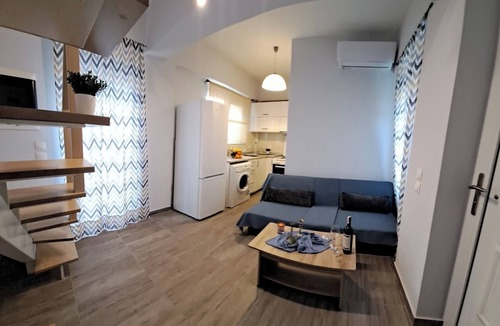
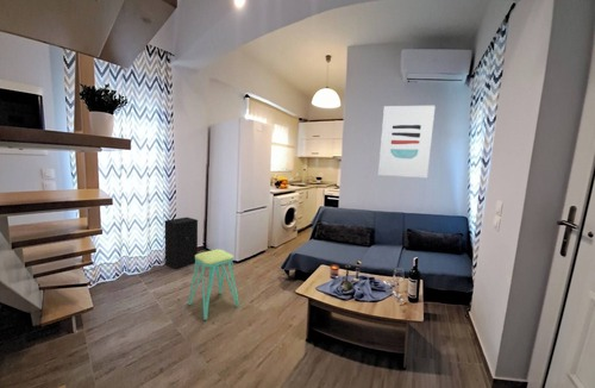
+ wall art [377,105,436,179]
+ stool [187,249,239,321]
+ speaker [164,217,199,270]
